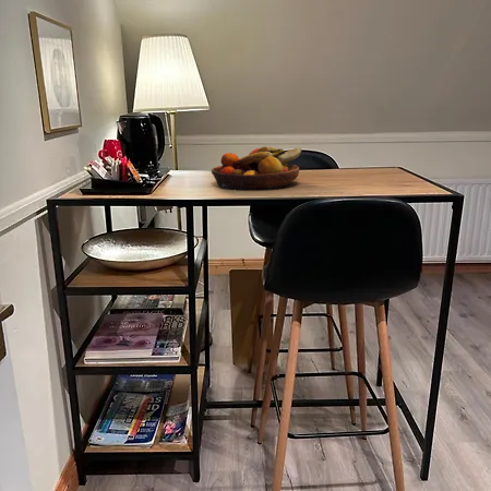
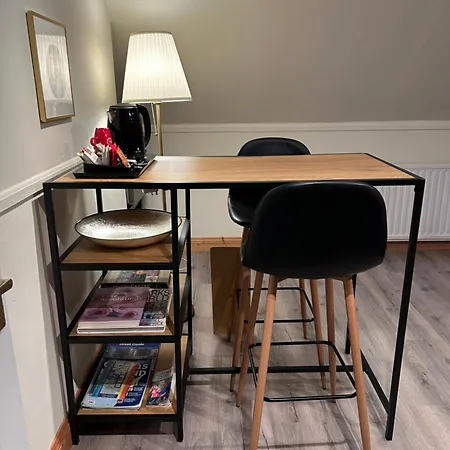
- fruit bowl [211,145,303,191]
